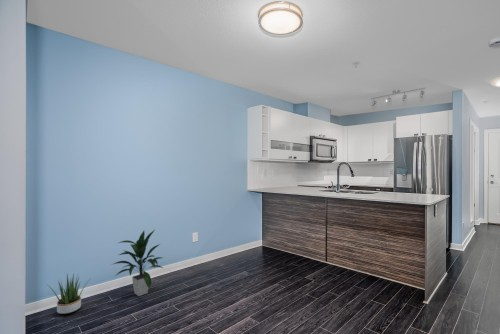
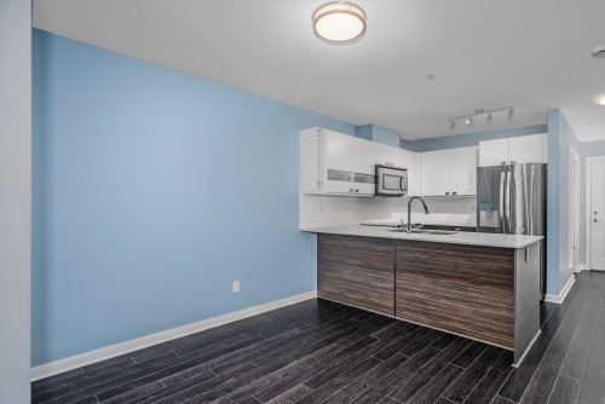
- indoor plant [110,230,164,297]
- potted plant [48,273,92,315]
